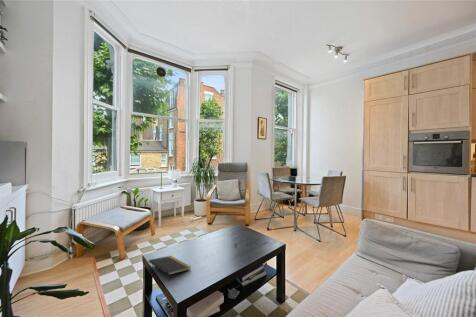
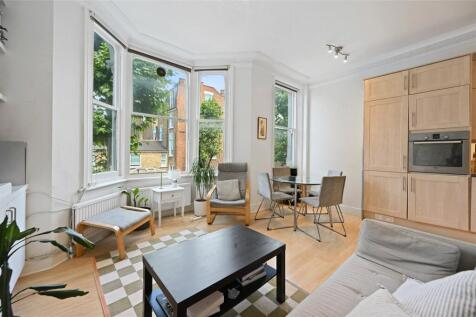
- notepad [147,255,191,282]
